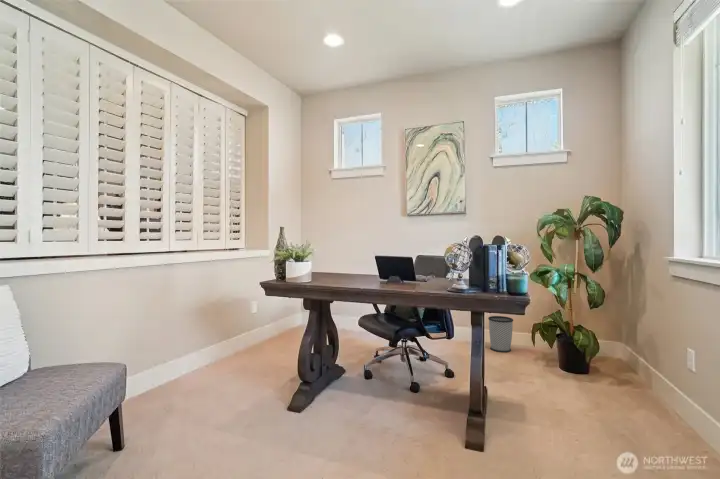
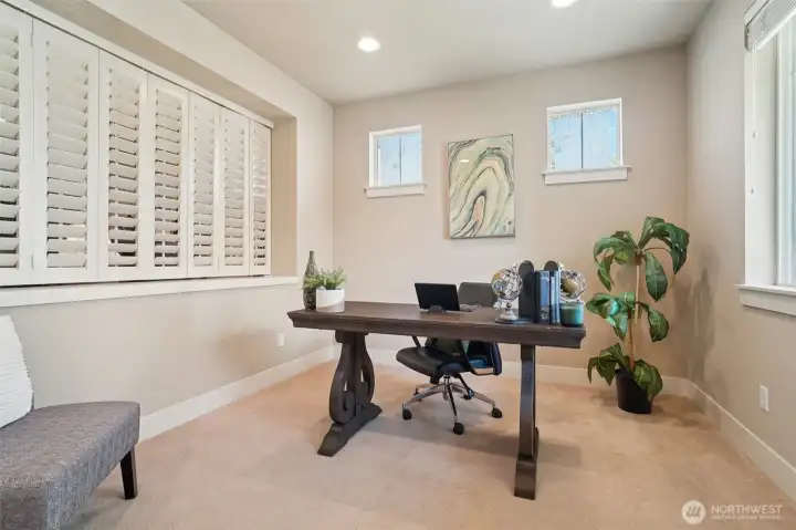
- wastebasket [487,315,514,353]
